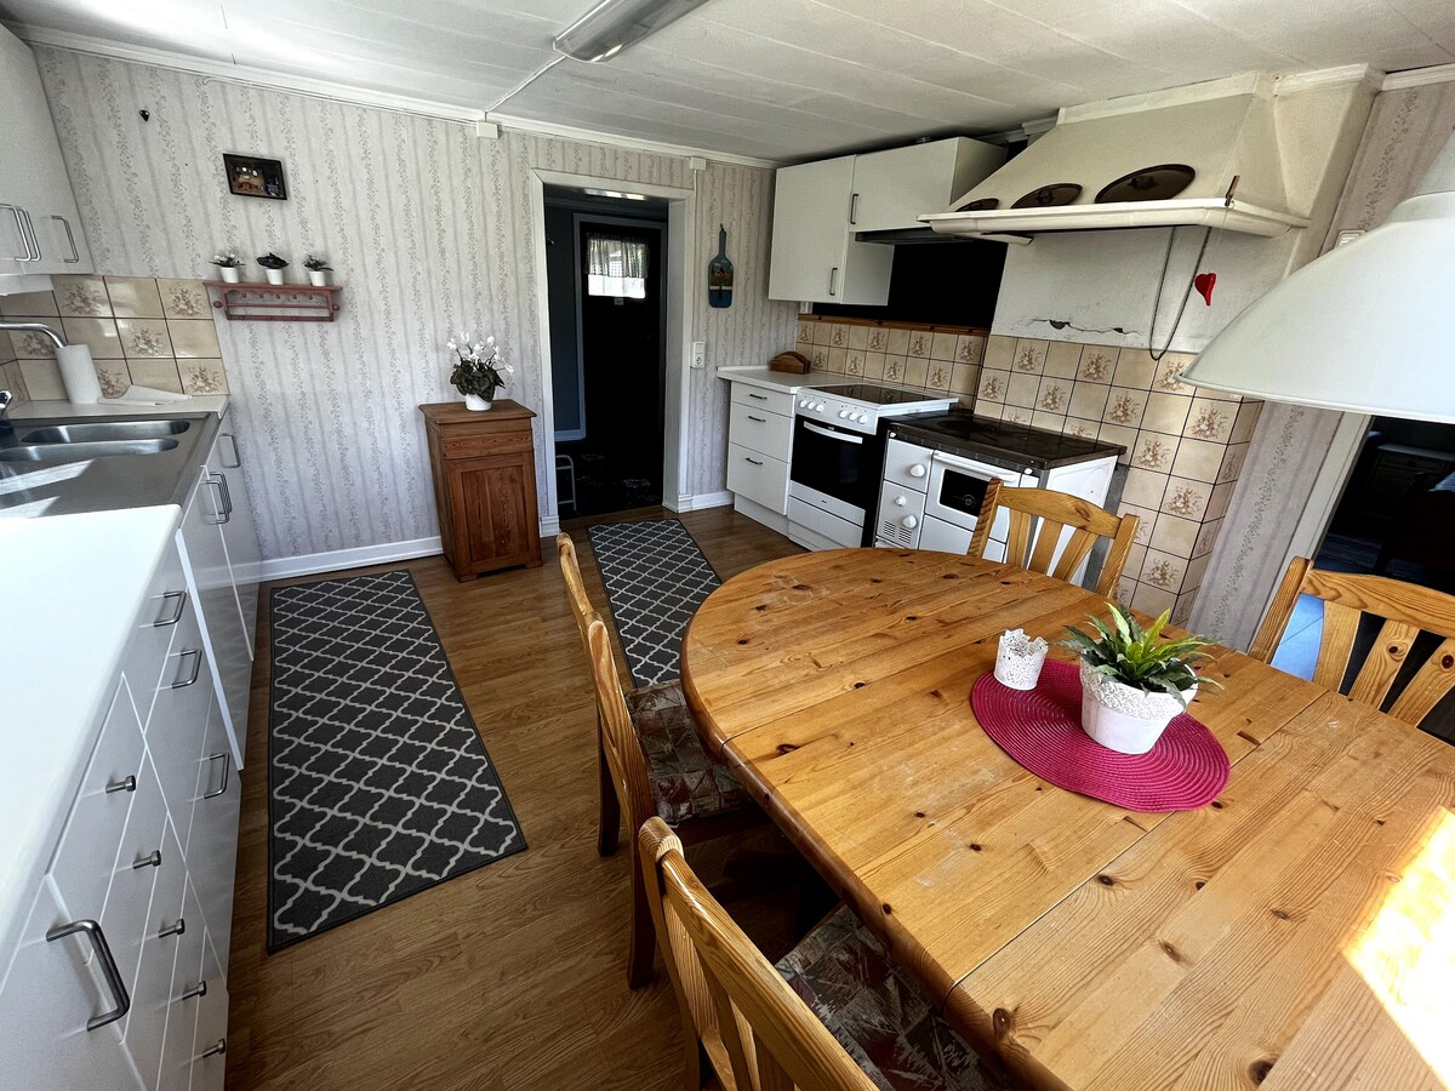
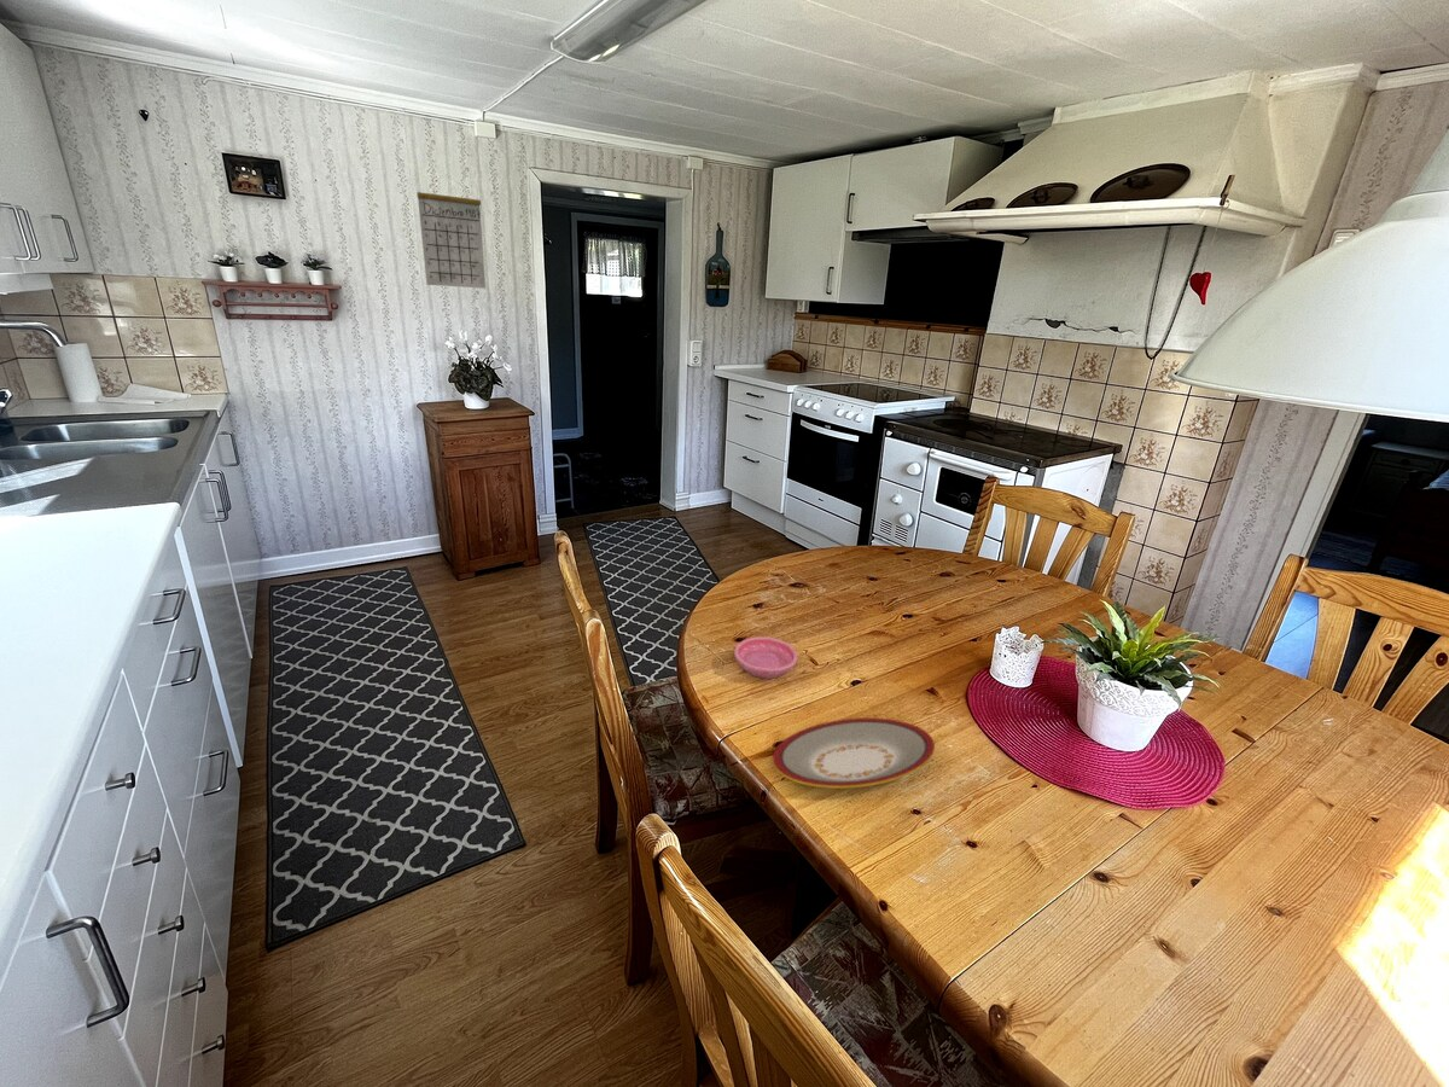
+ saucer [733,635,798,680]
+ calendar [415,176,487,290]
+ plate [770,717,936,790]
